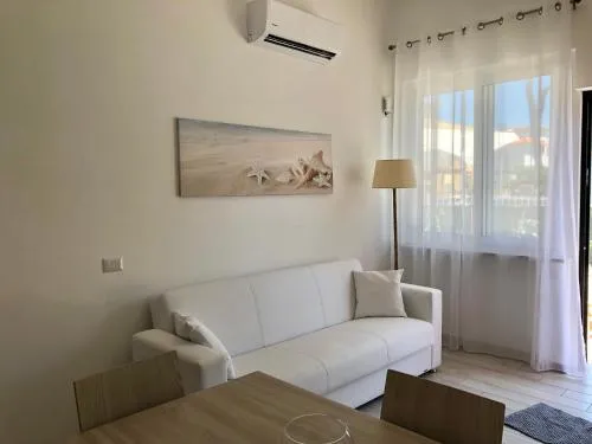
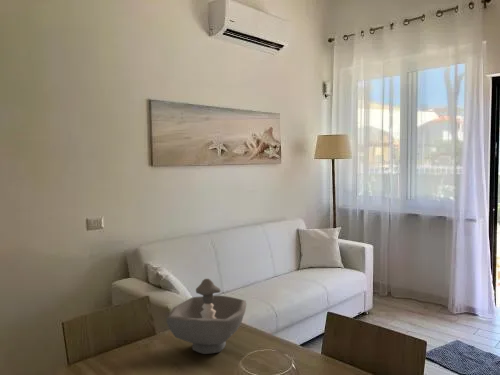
+ decorative bowl [166,278,247,355]
